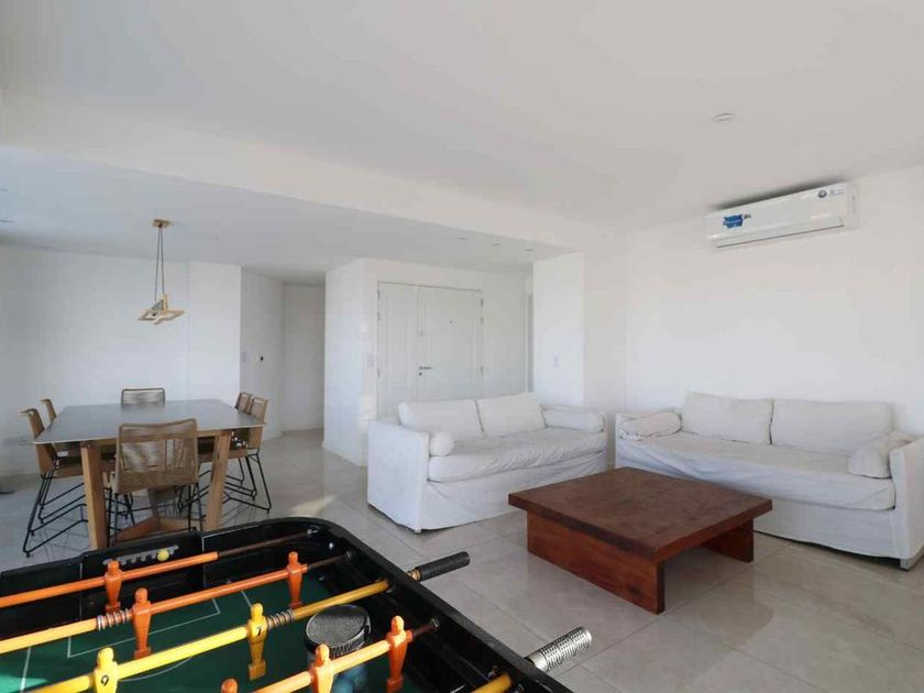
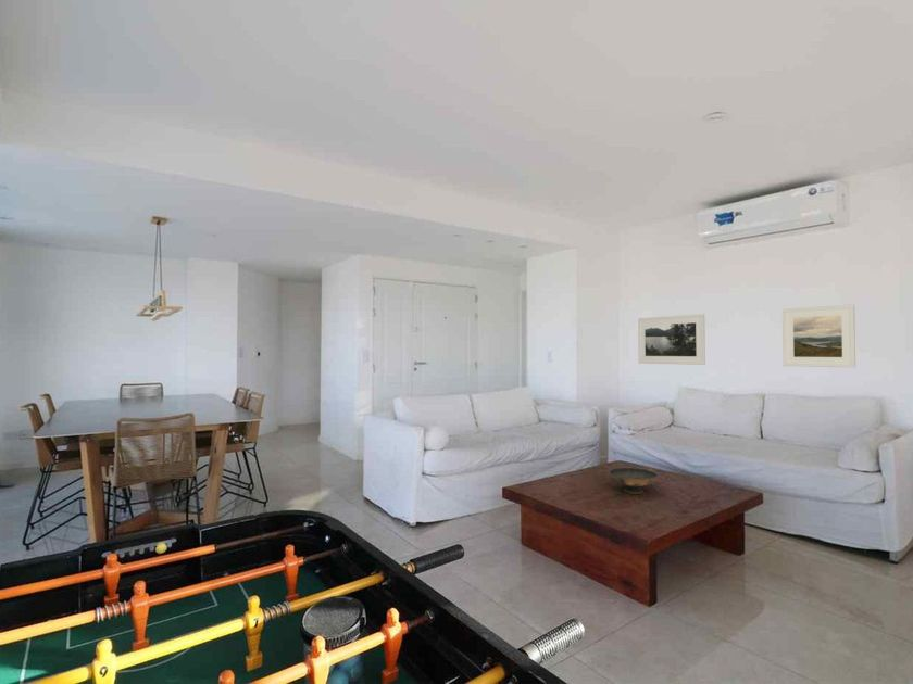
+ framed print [637,313,706,366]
+ decorative bowl [608,467,660,495]
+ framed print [781,304,856,368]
